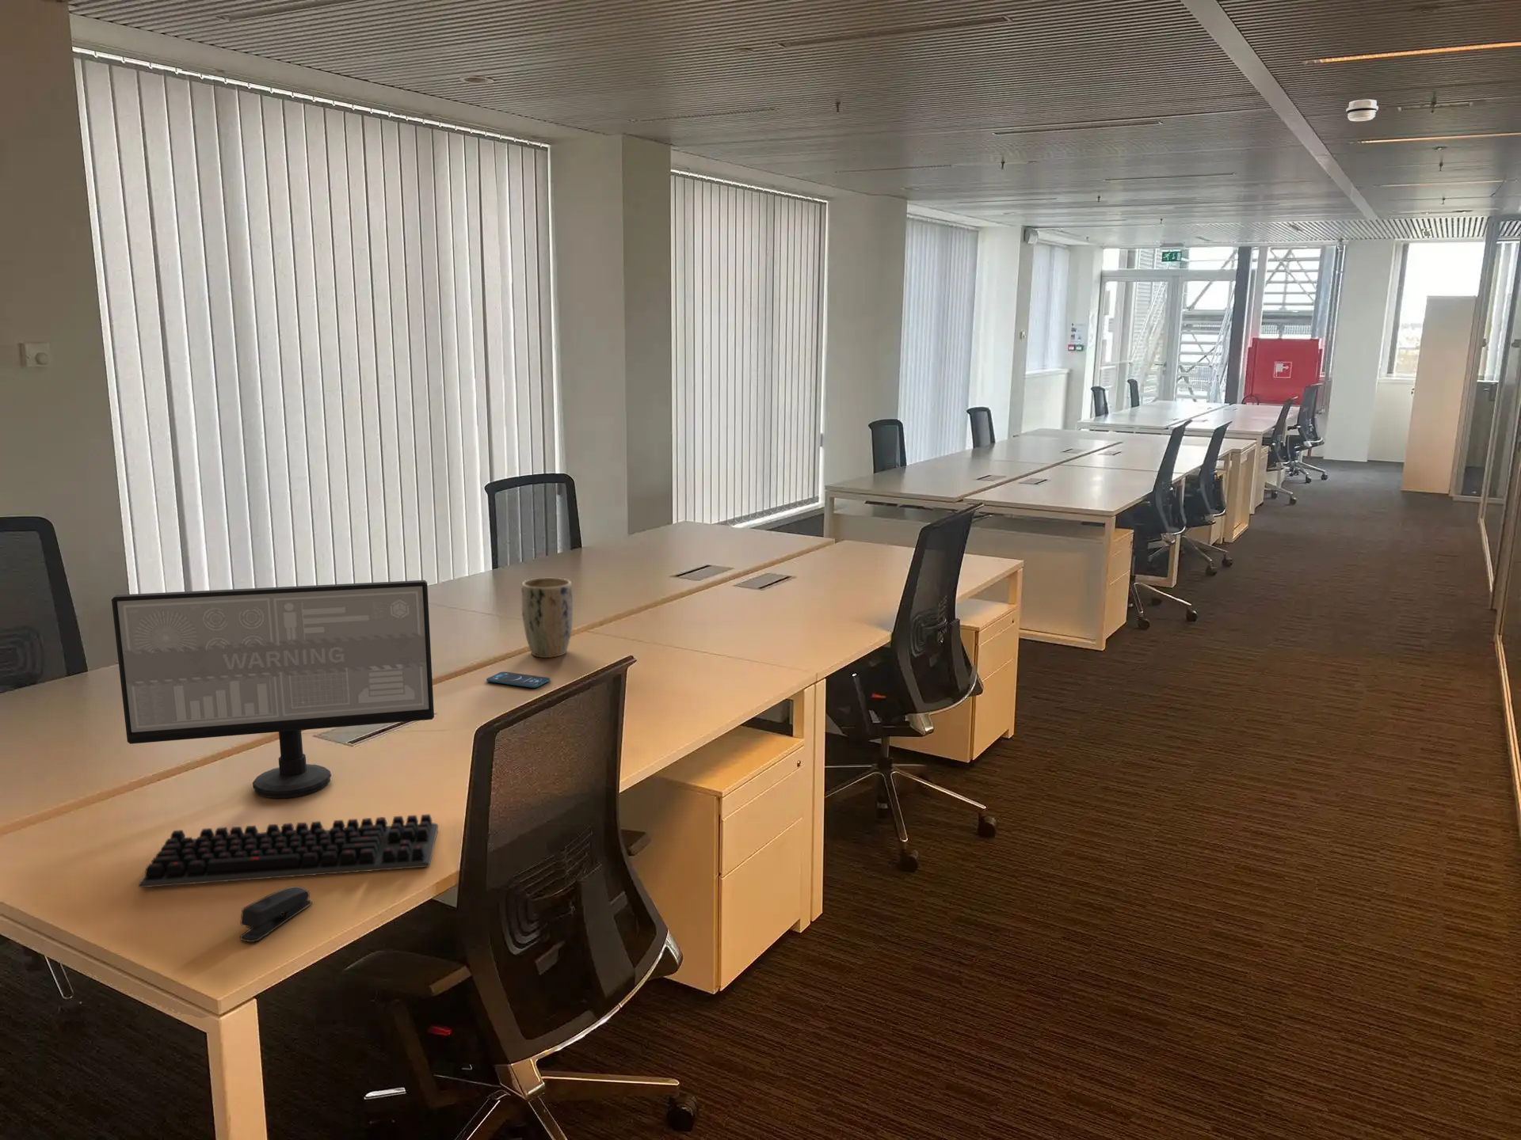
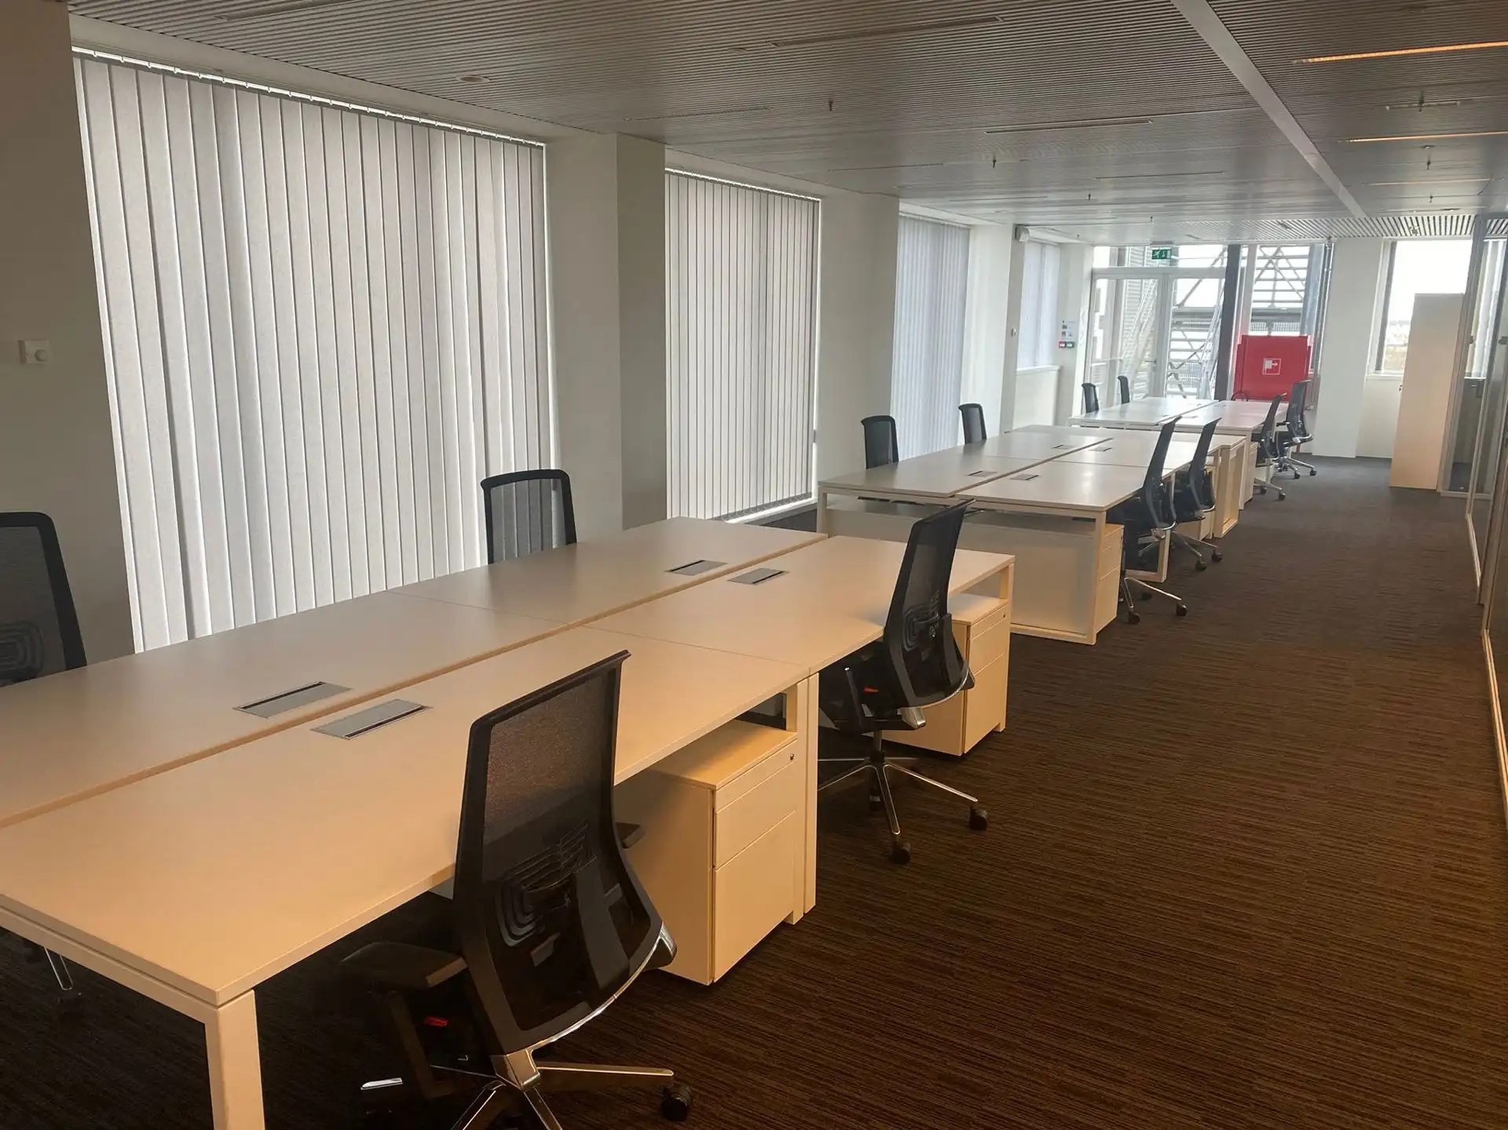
- plant pot [521,577,574,659]
- computer keyboard [137,813,438,889]
- stapler [240,885,313,942]
- computer monitor [111,580,435,799]
- smartphone [485,672,551,689]
- smoke detector [1346,99,1380,122]
